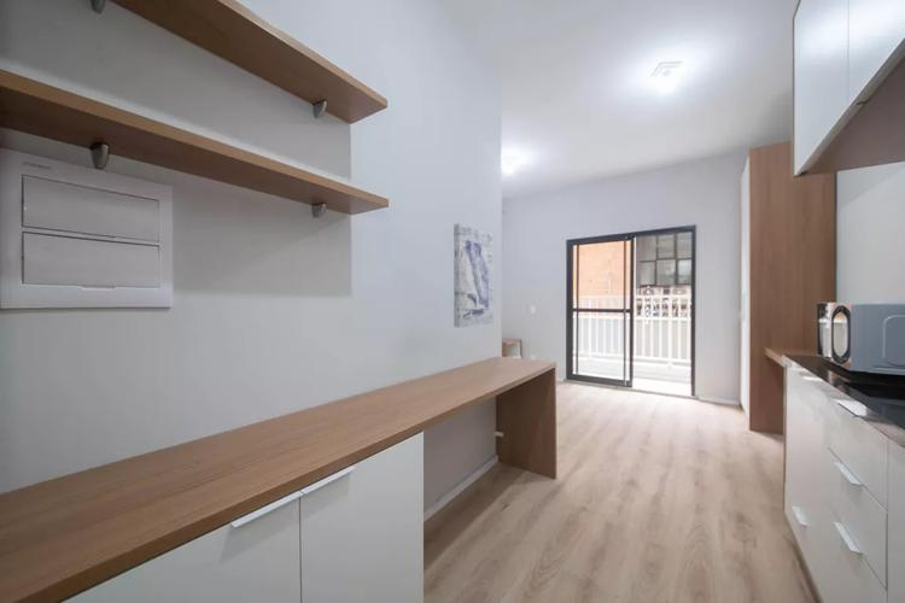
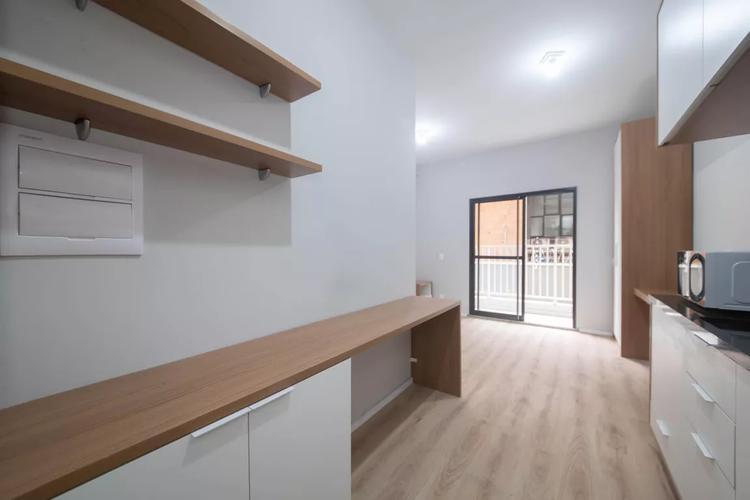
- wall art [453,222,495,328]
